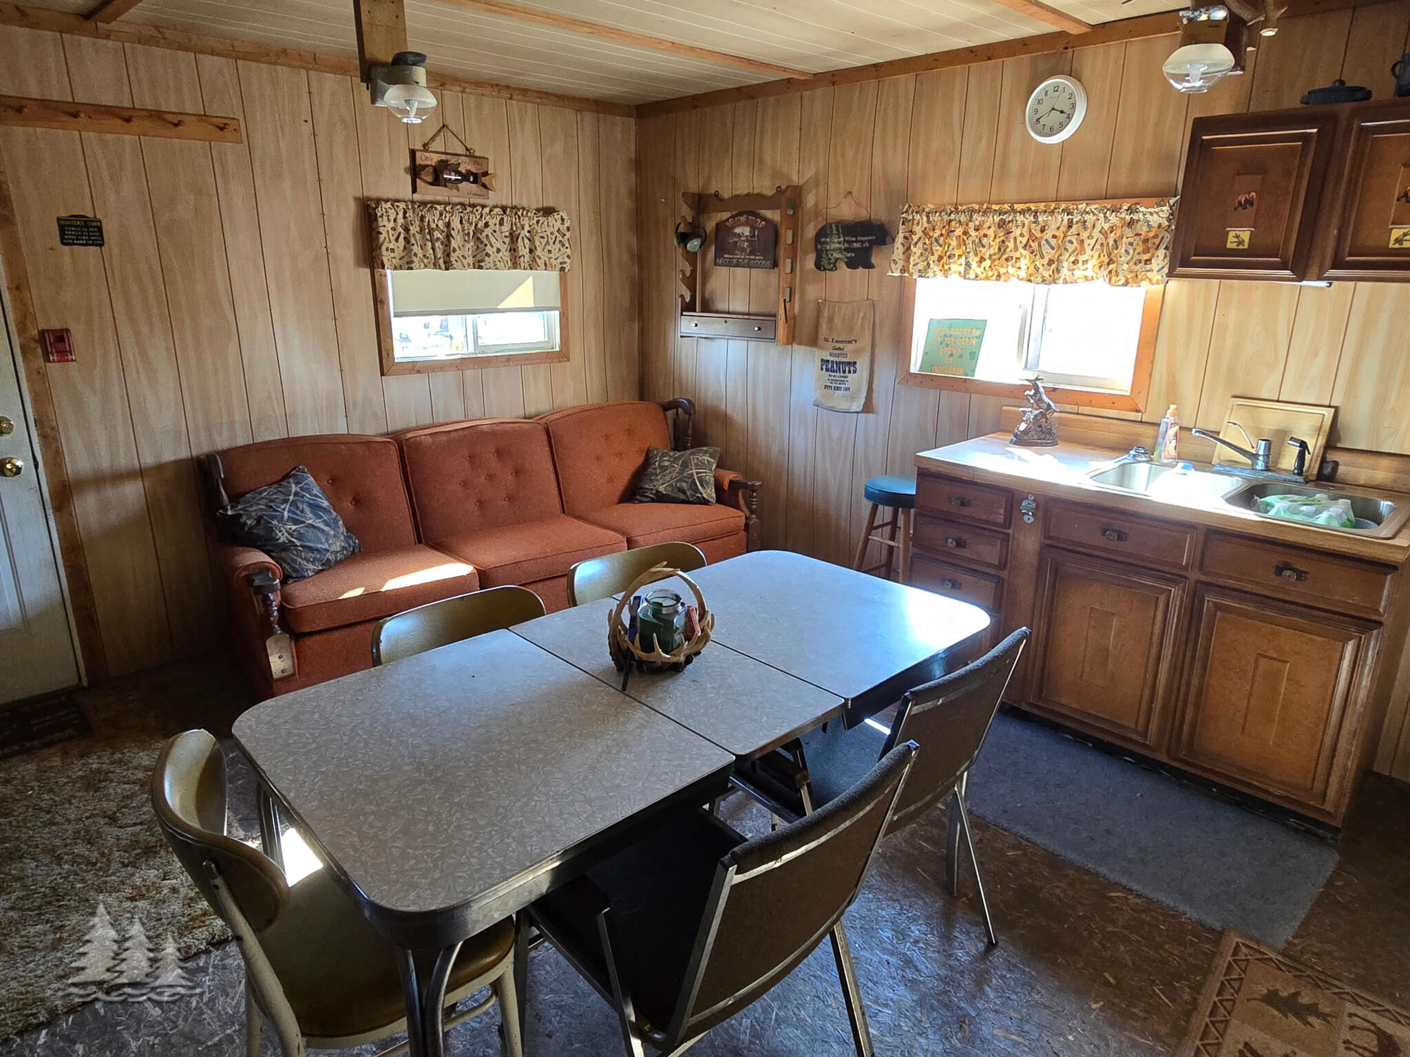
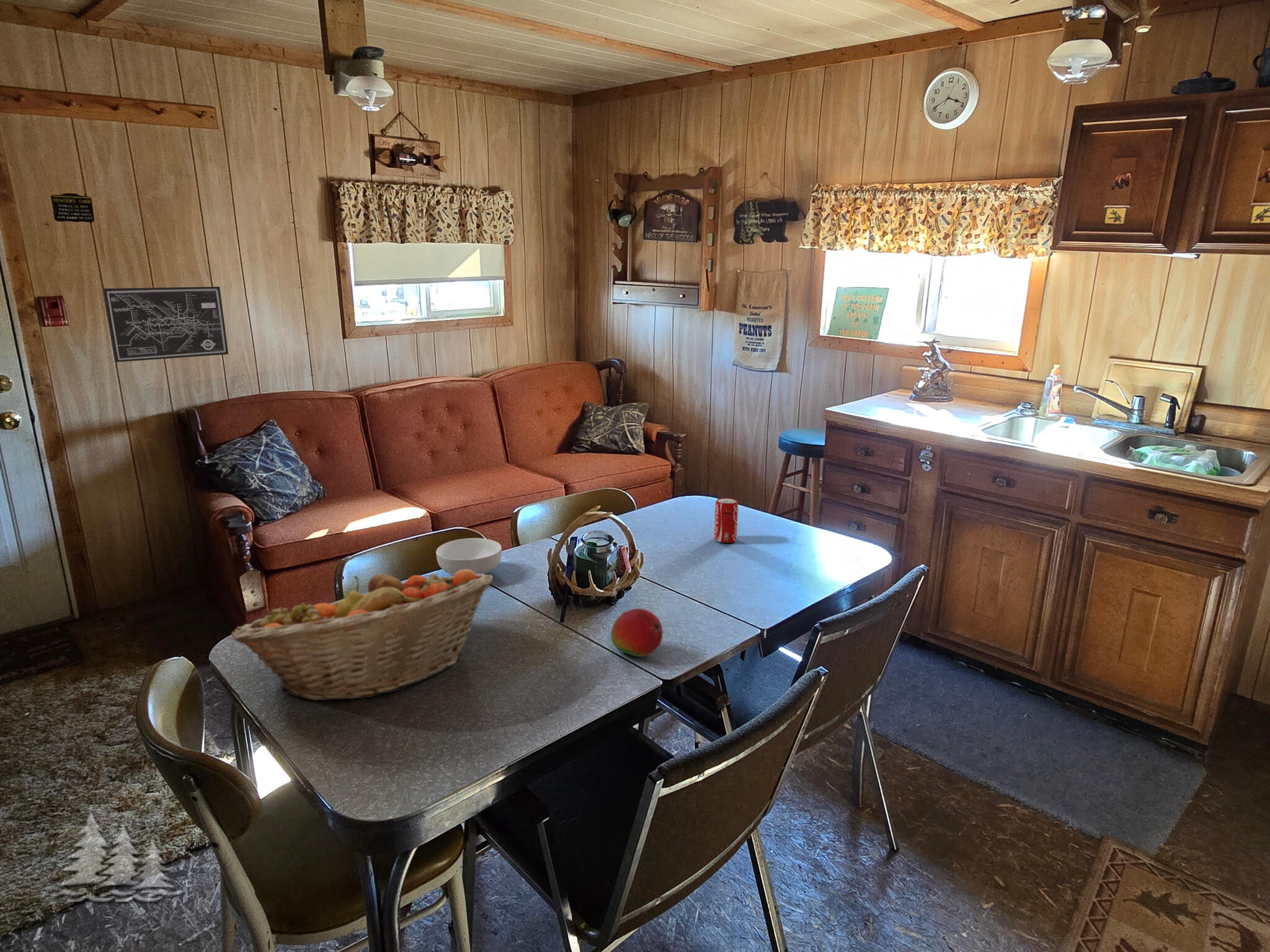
+ wall art [102,286,229,363]
+ fruit basket [231,570,494,701]
+ cereal bowl [435,537,502,576]
+ beverage can [713,497,739,544]
+ fruit [610,608,664,657]
